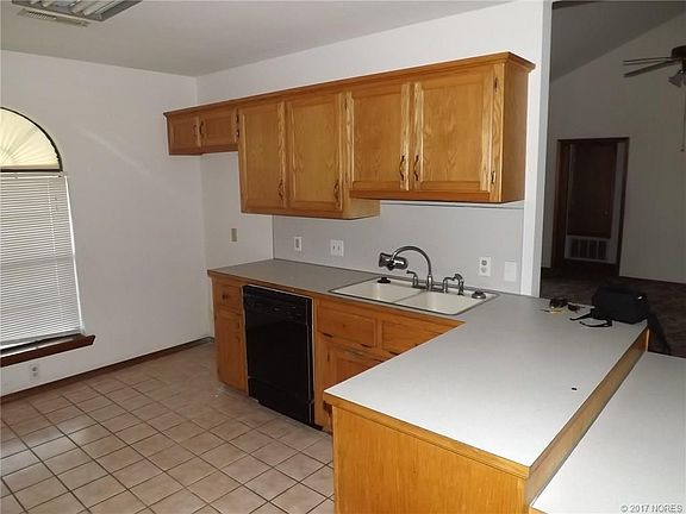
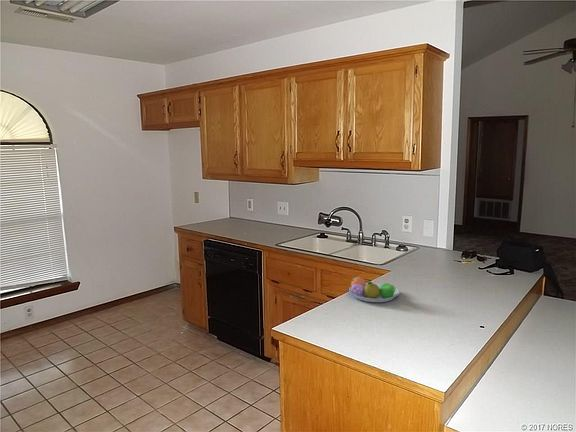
+ fruit bowl [348,275,400,303]
